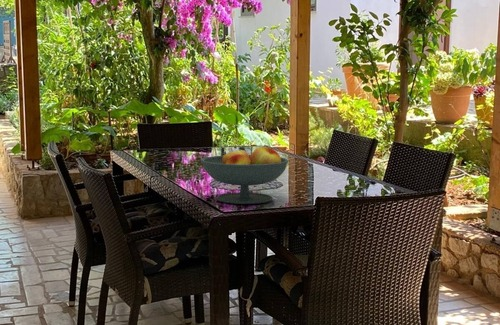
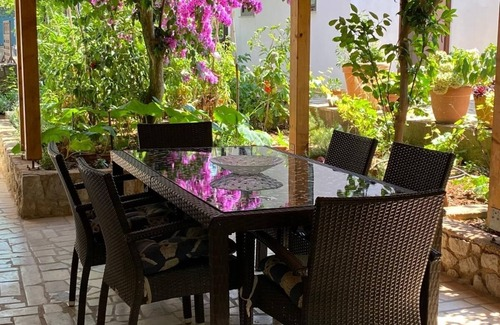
- fruit bowl [200,146,289,205]
